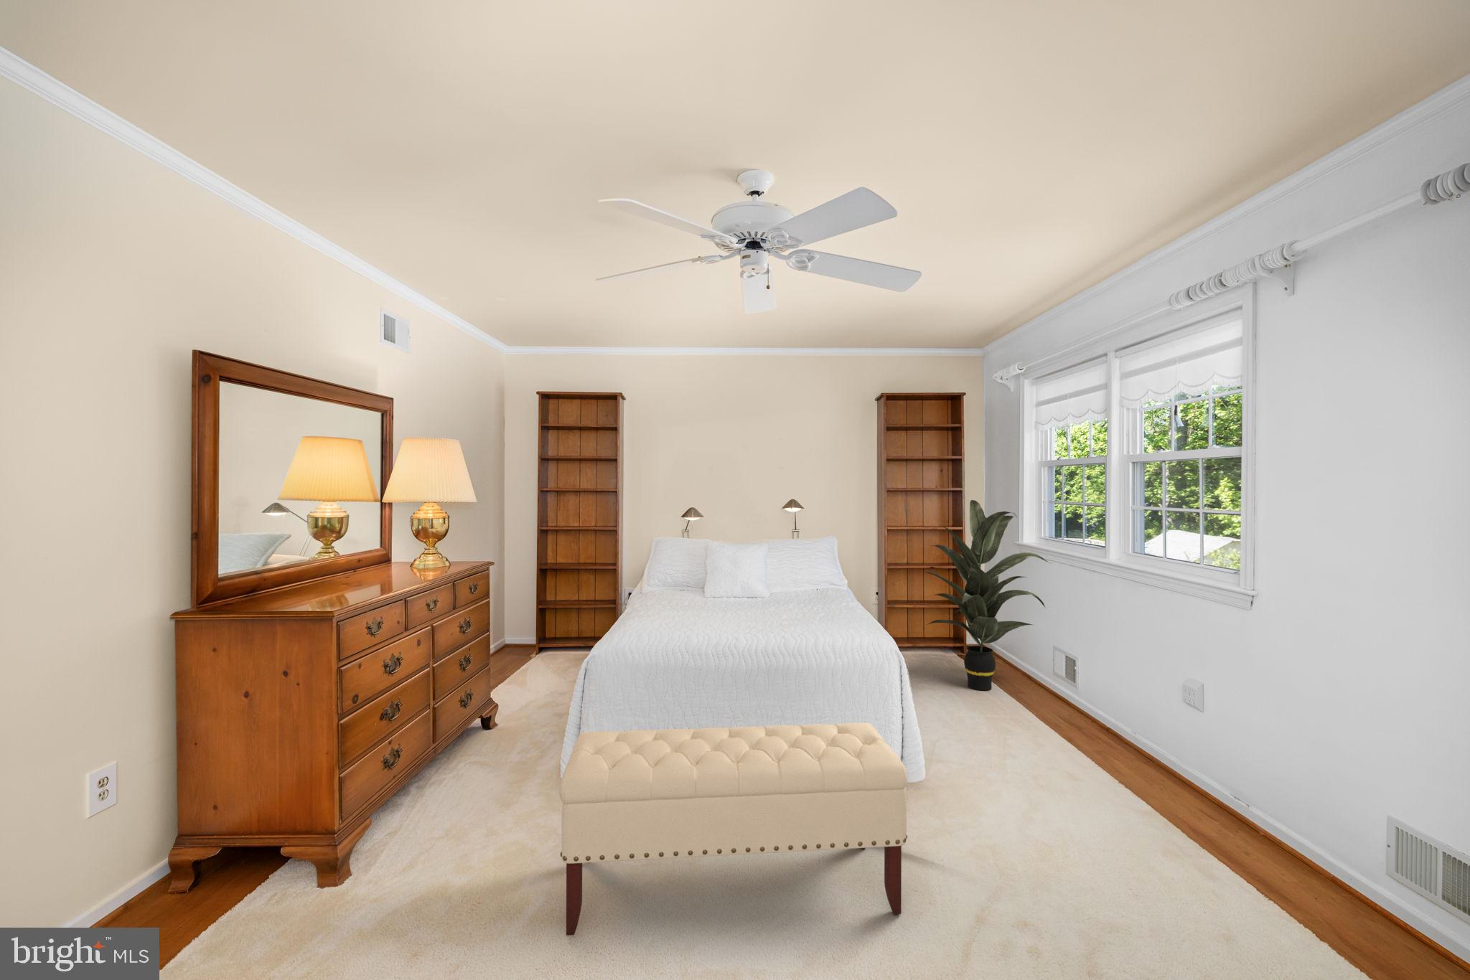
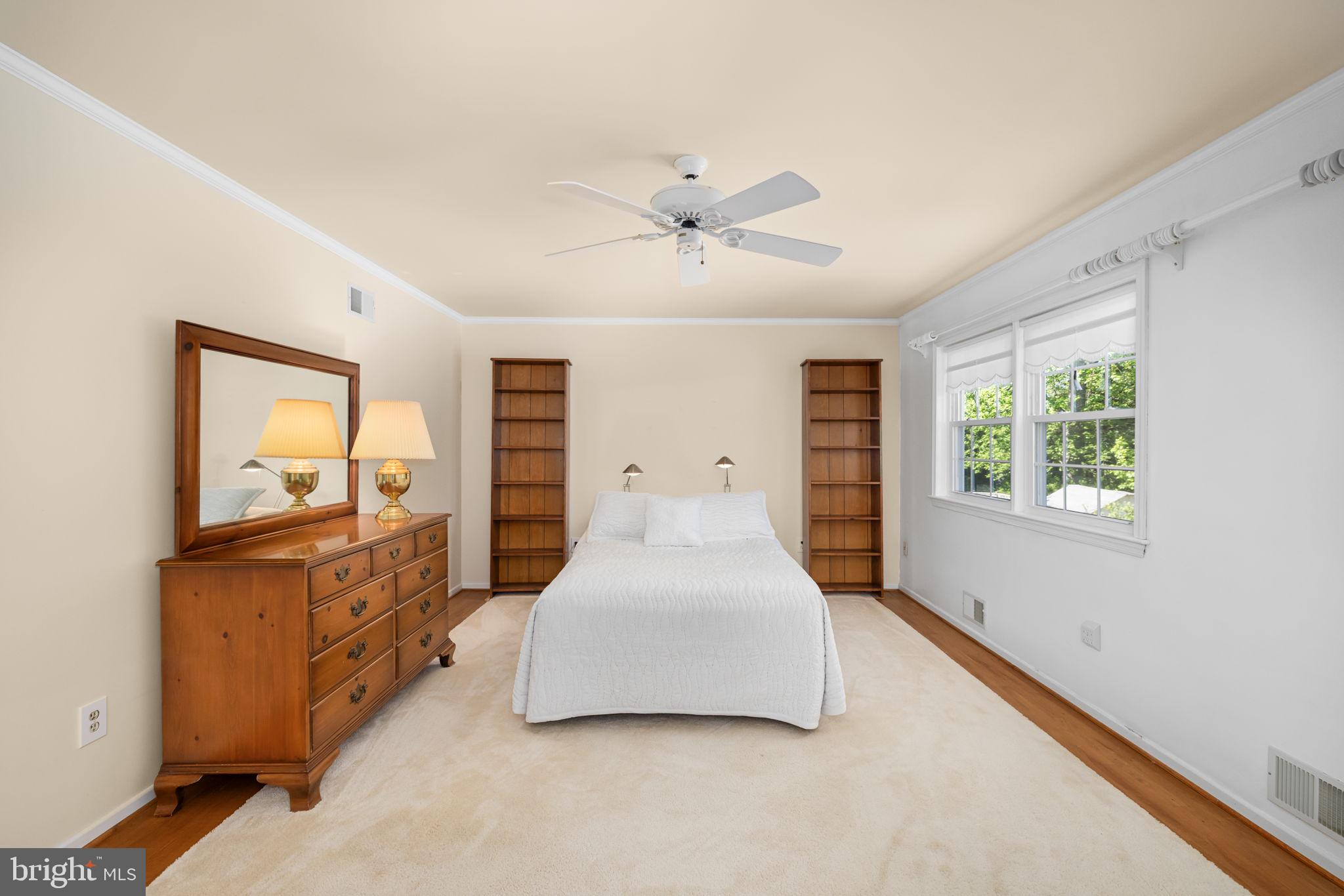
- indoor plant [924,500,1051,691]
- bench [559,723,908,936]
